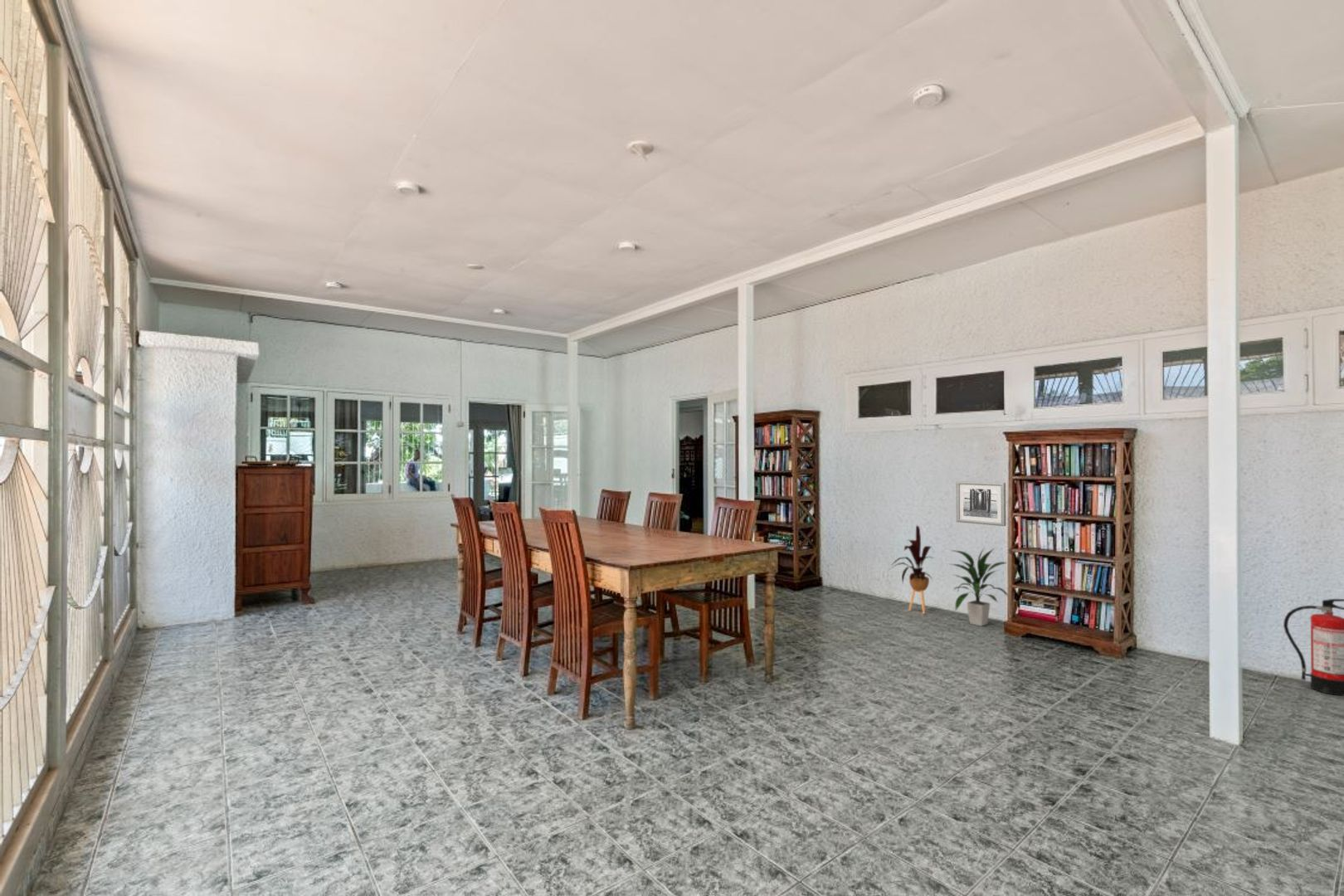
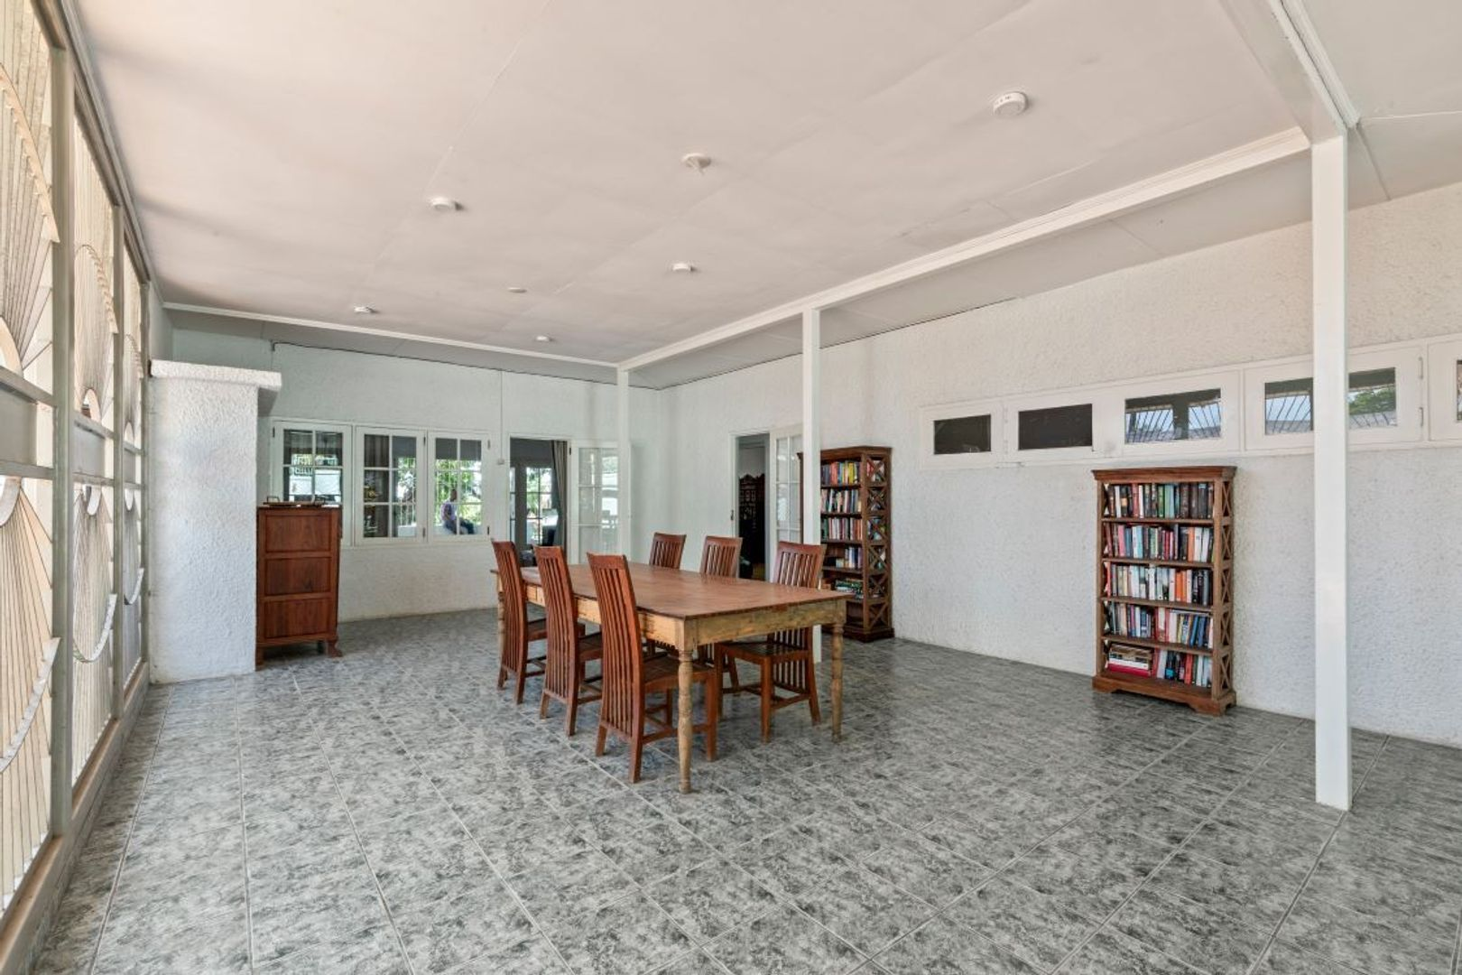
- house plant [887,524,934,615]
- indoor plant [946,545,1008,627]
- fire extinguisher [1283,598,1344,696]
- wall art [955,480,1006,527]
